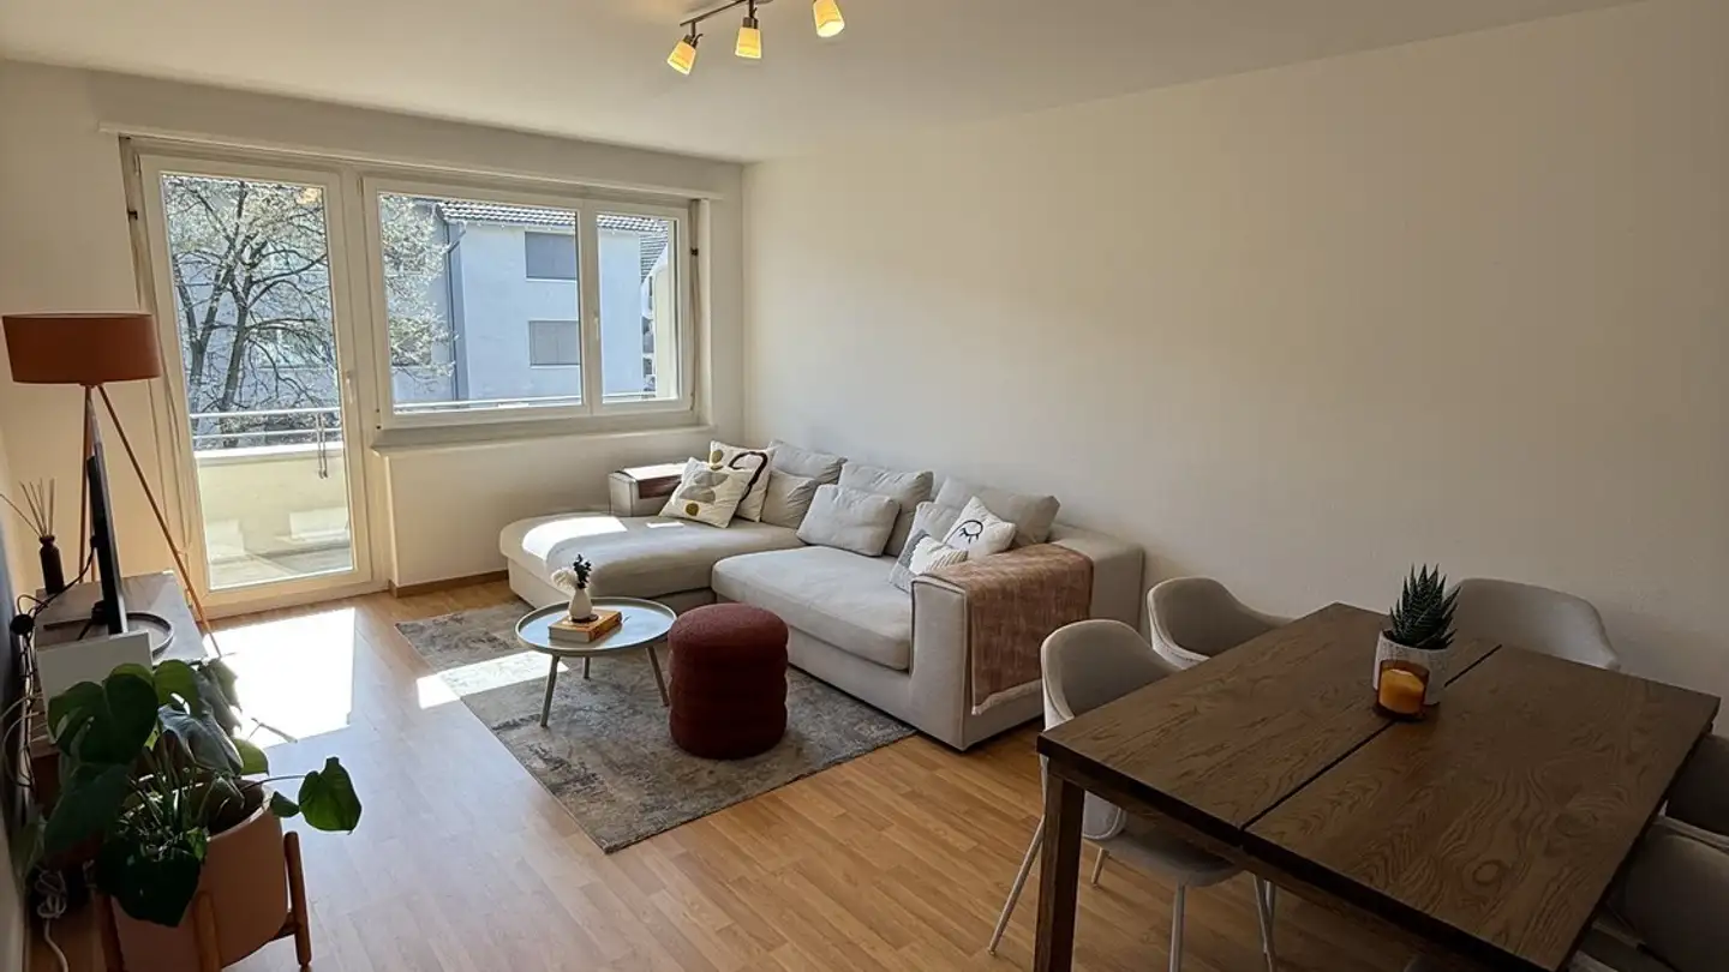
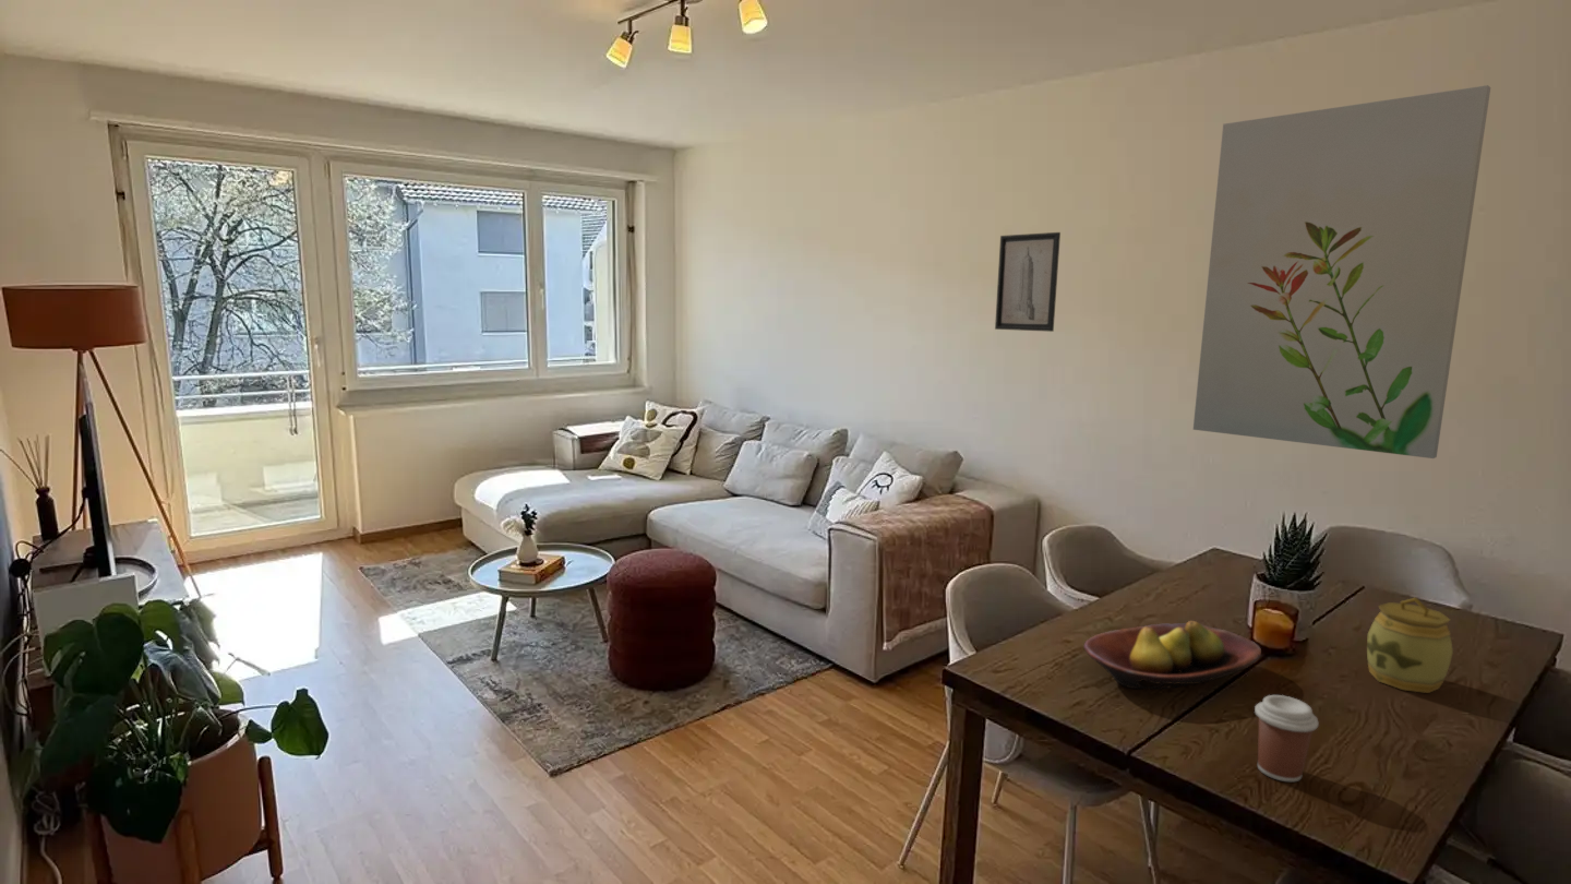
+ coffee cup [1254,694,1320,783]
+ jar [1366,596,1454,694]
+ fruit bowl [1082,620,1262,691]
+ wall art [994,231,1062,333]
+ wall art [1192,84,1491,459]
